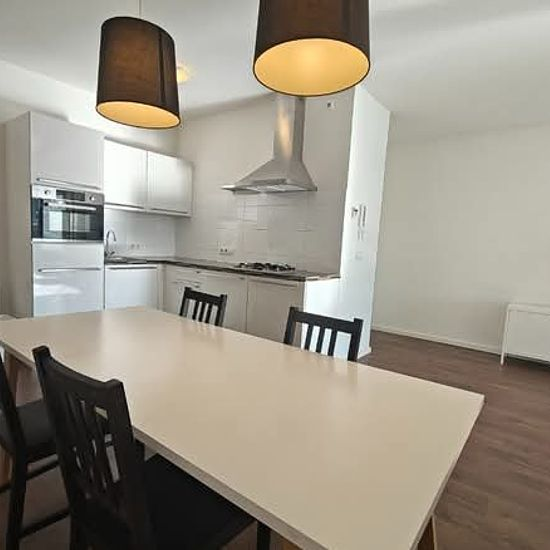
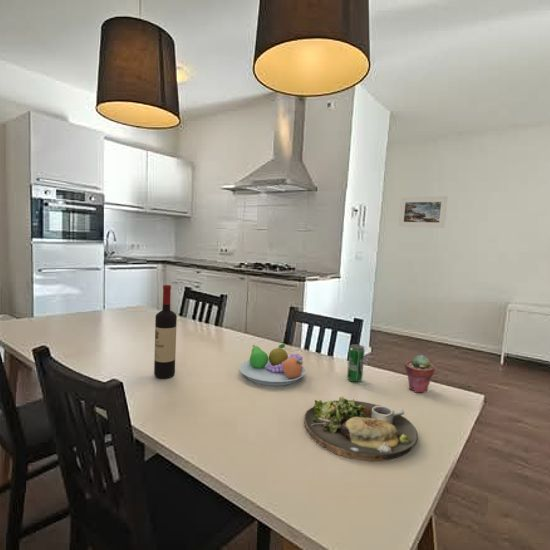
+ fruit bowl [239,343,307,387]
+ wine bottle [153,284,178,379]
+ potted succulent [404,354,435,394]
+ beverage can [346,343,366,383]
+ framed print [398,195,448,229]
+ dinner plate [303,396,419,462]
